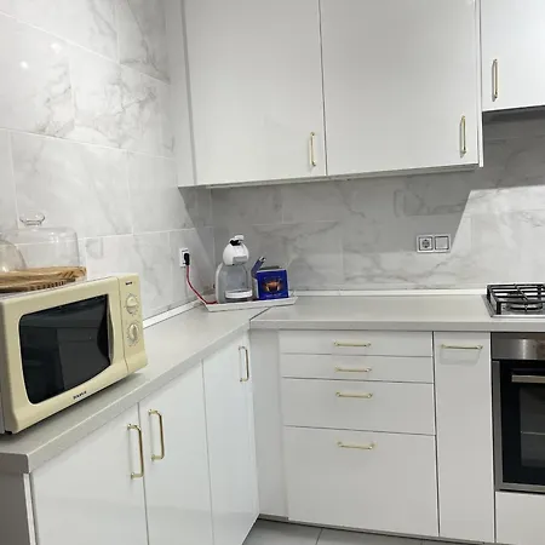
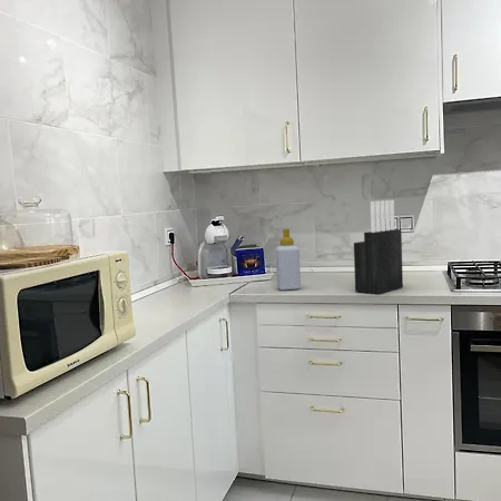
+ soap bottle [275,227,302,292]
+ knife block [353,199,404,295]
